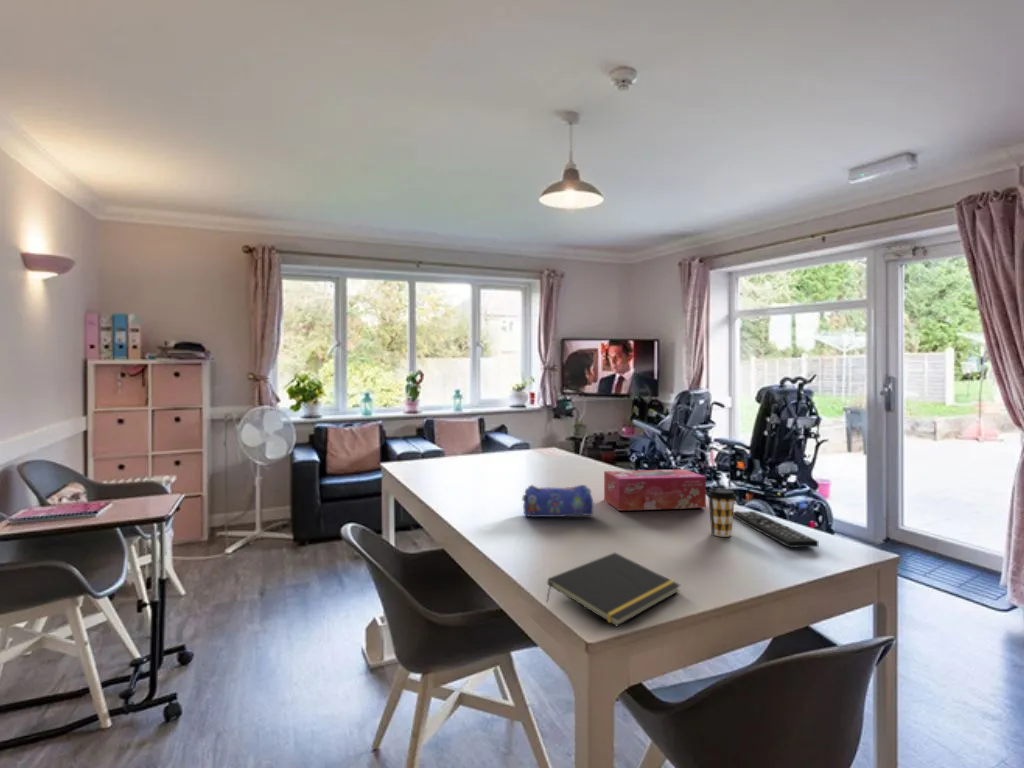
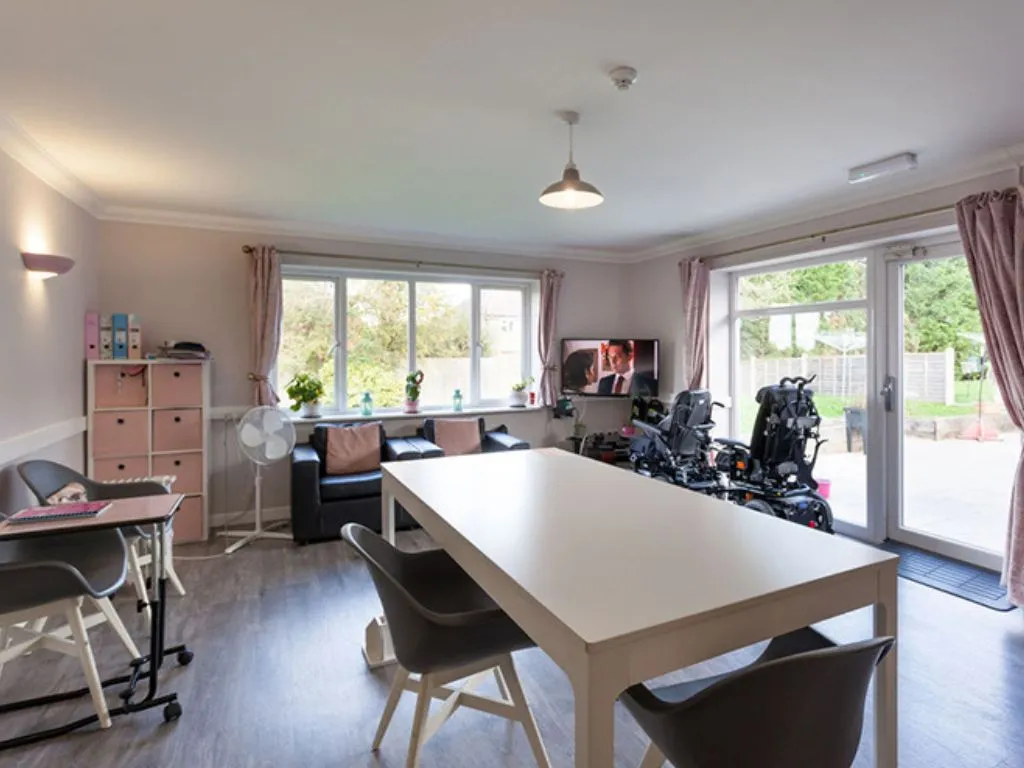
- tissue box [603,468,707,512]
- remote control [733,510,819,549]
- pencil case [521,484,595,518]
- coffee cup [706,487,738,538]
- notepad [545,552,681,627]
